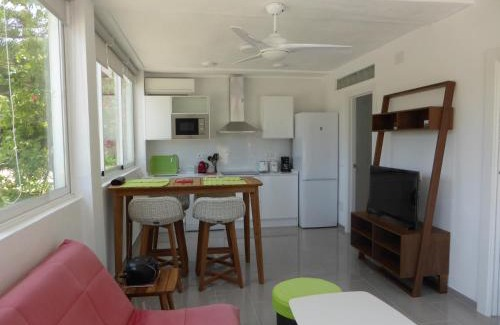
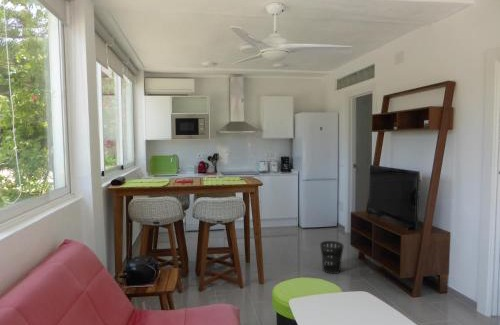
+ wastebasket [319,240,344,275]
